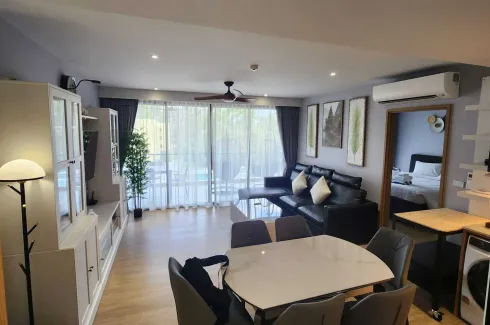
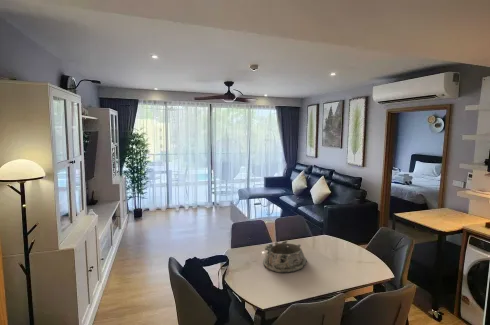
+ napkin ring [262,240,308,273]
